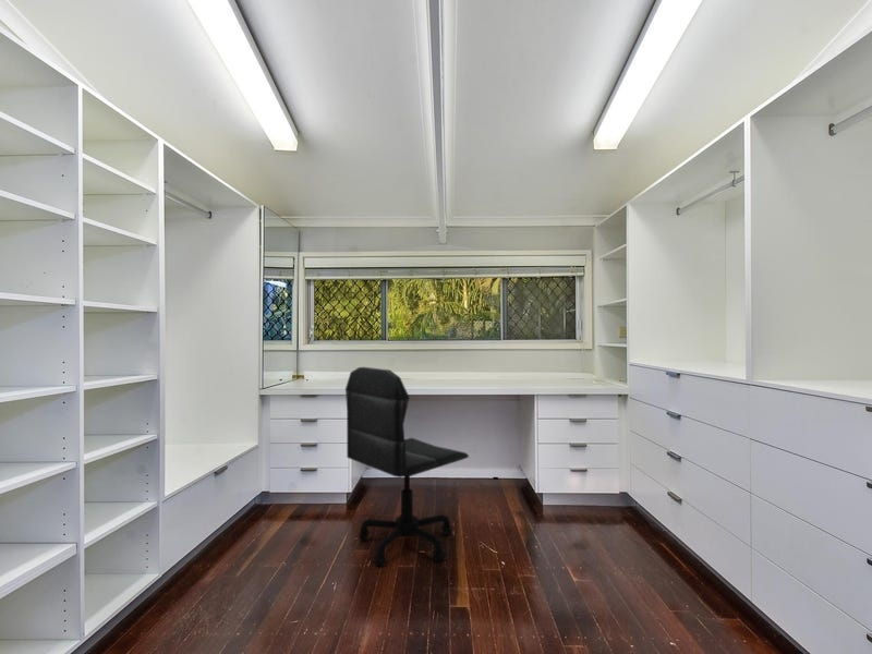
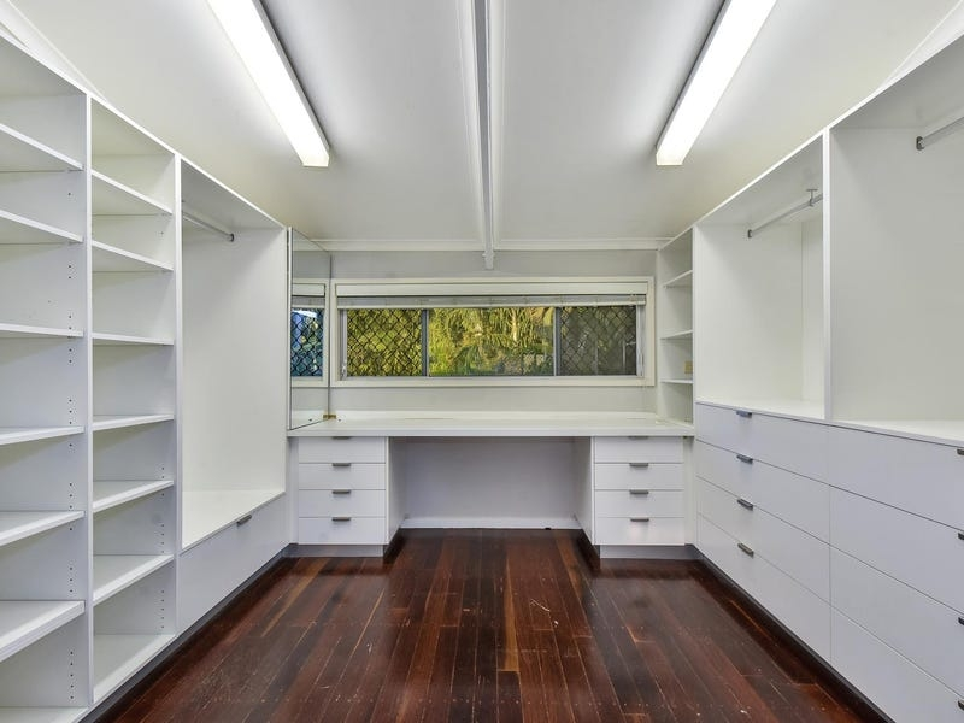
- office chair [344,366,470,568]
